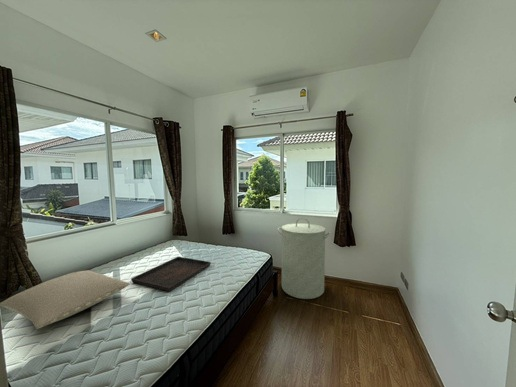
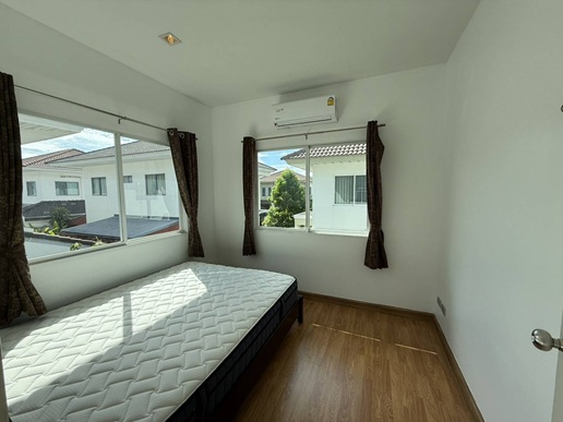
- serving tray [130,256,212,293]
- pillow [0,270,131,330]
- laundry hamper [277,217,332,300]
